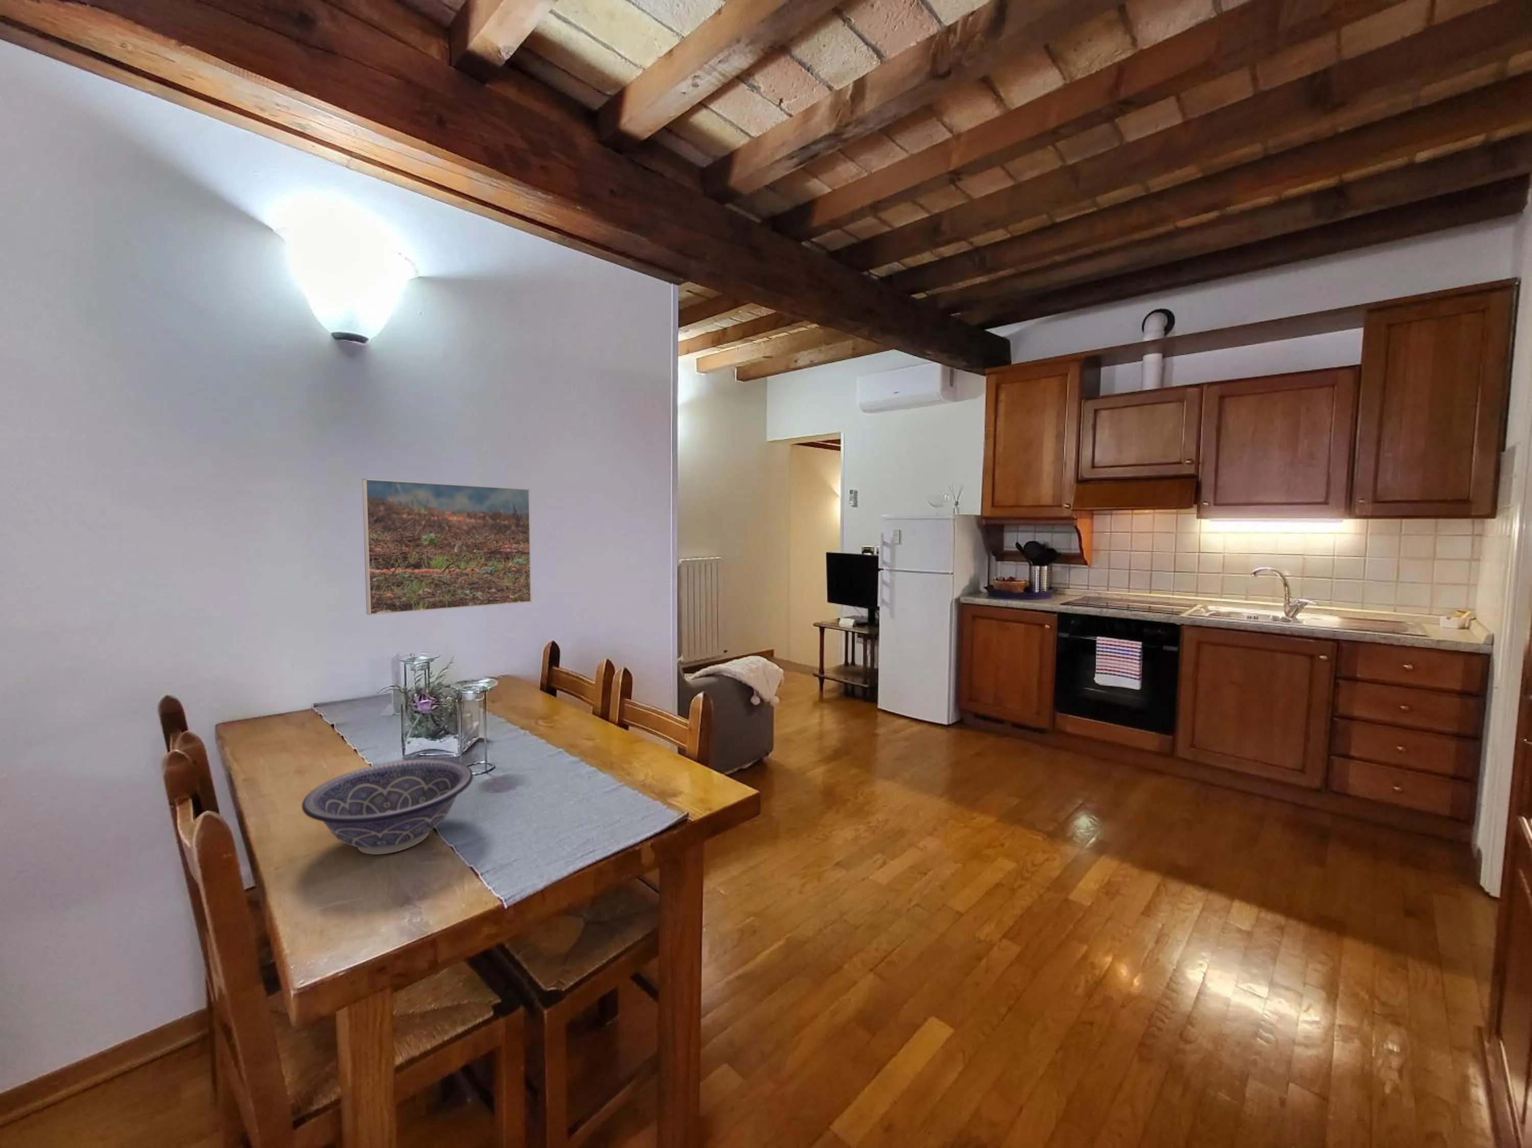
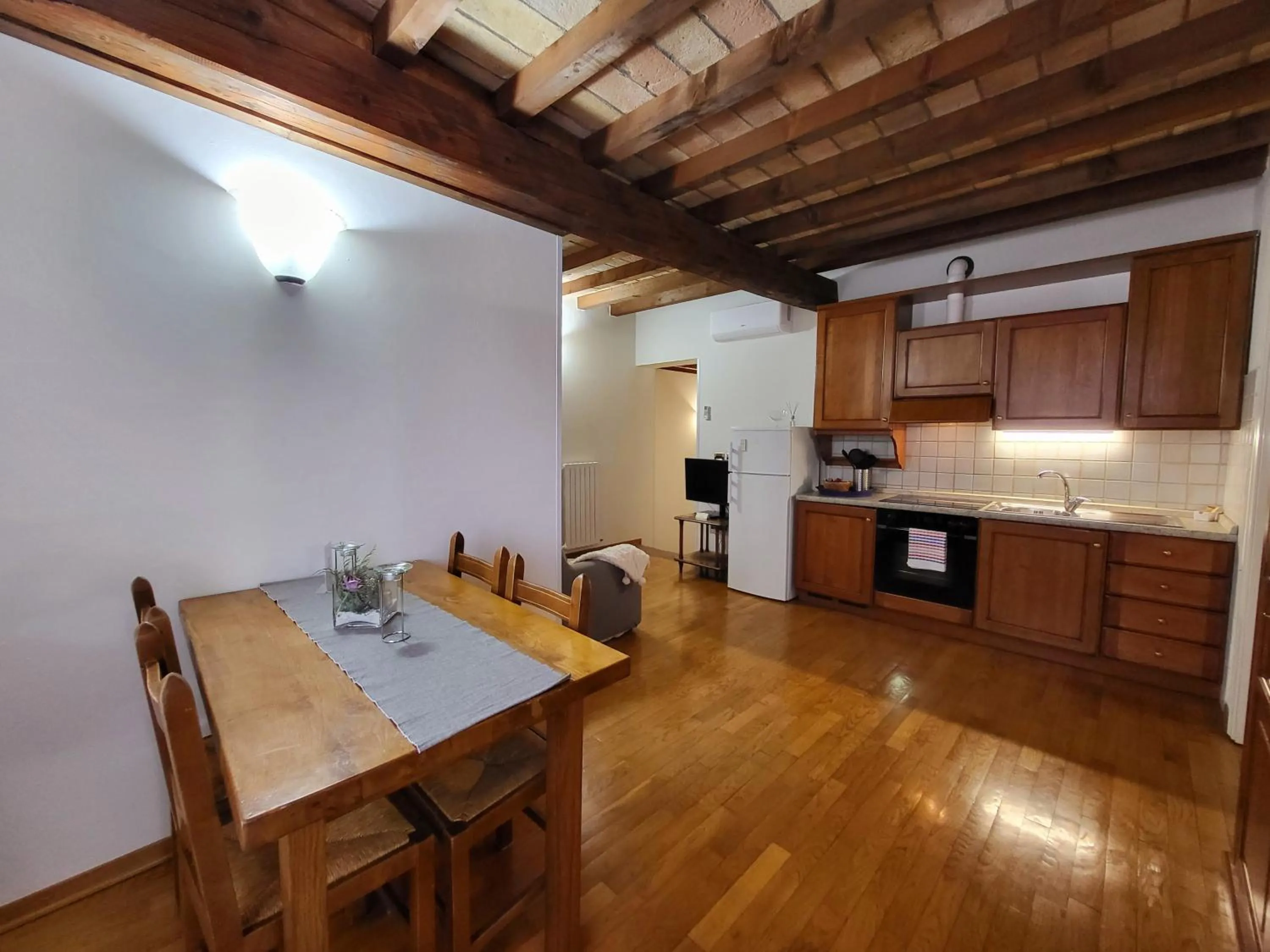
- decorative bowl [302,758,474,855]
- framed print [362,478,532,616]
